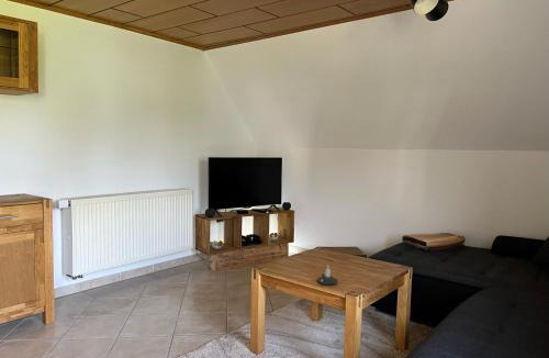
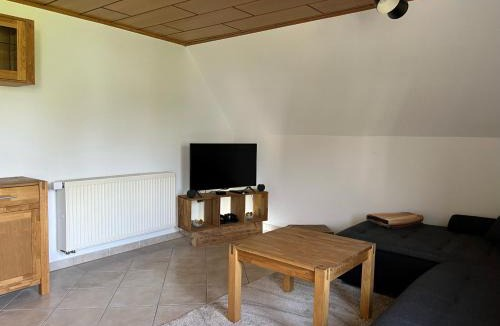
- candle [316,264,339,286]
